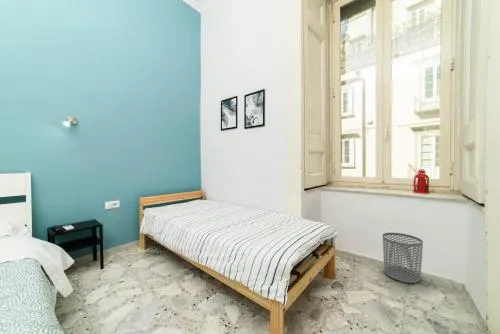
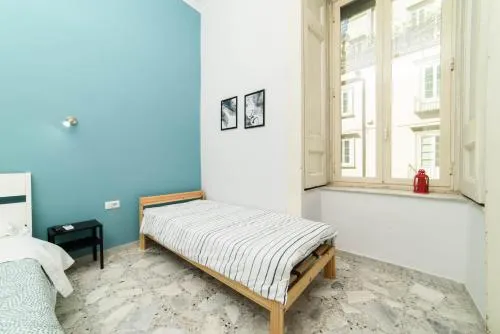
- waste bin [382,232,424,284]
